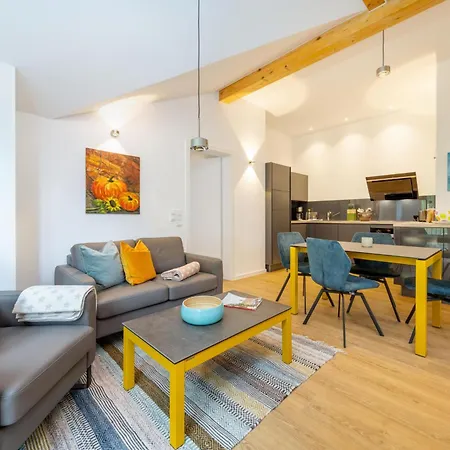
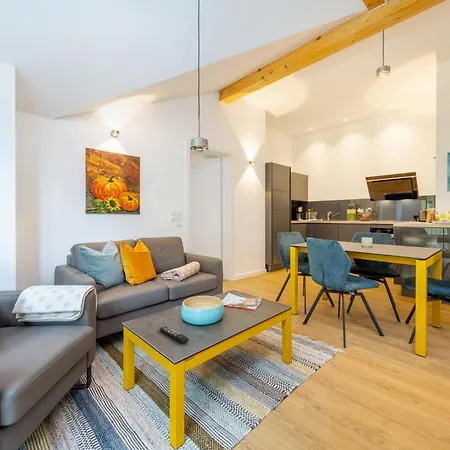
+ remote control [159,325,190,344]
